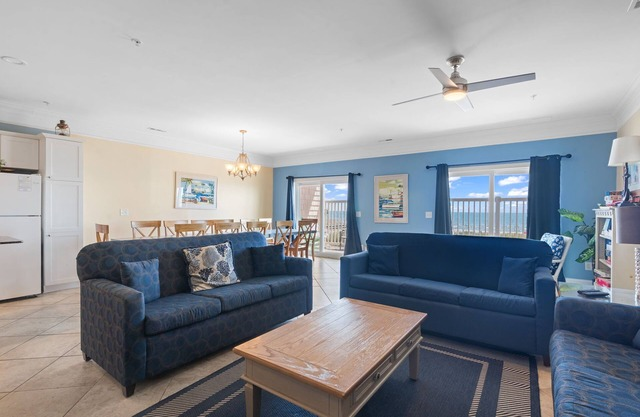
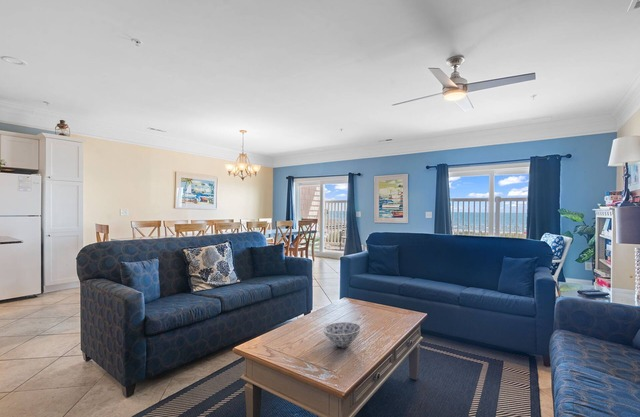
+ bowl [322,321,362,348]
